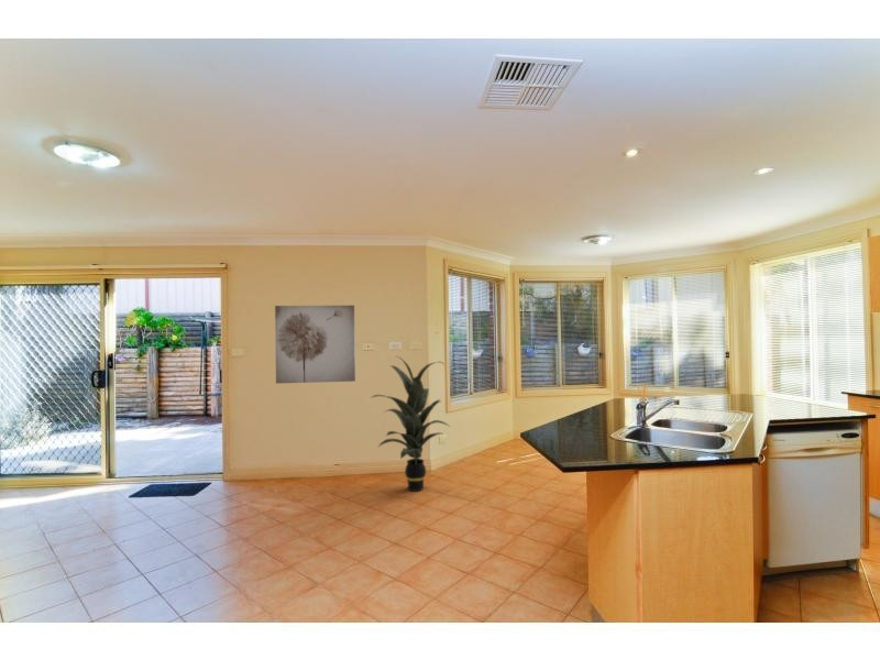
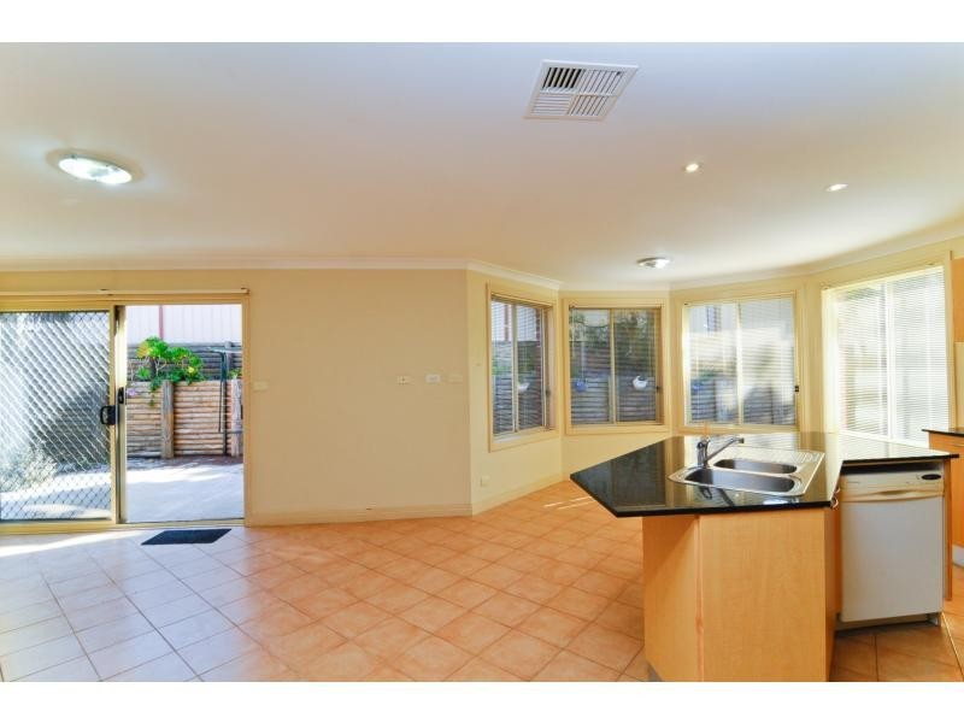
- indoor plant [369,355,450,493]
- wall art [274,305,356,385]
